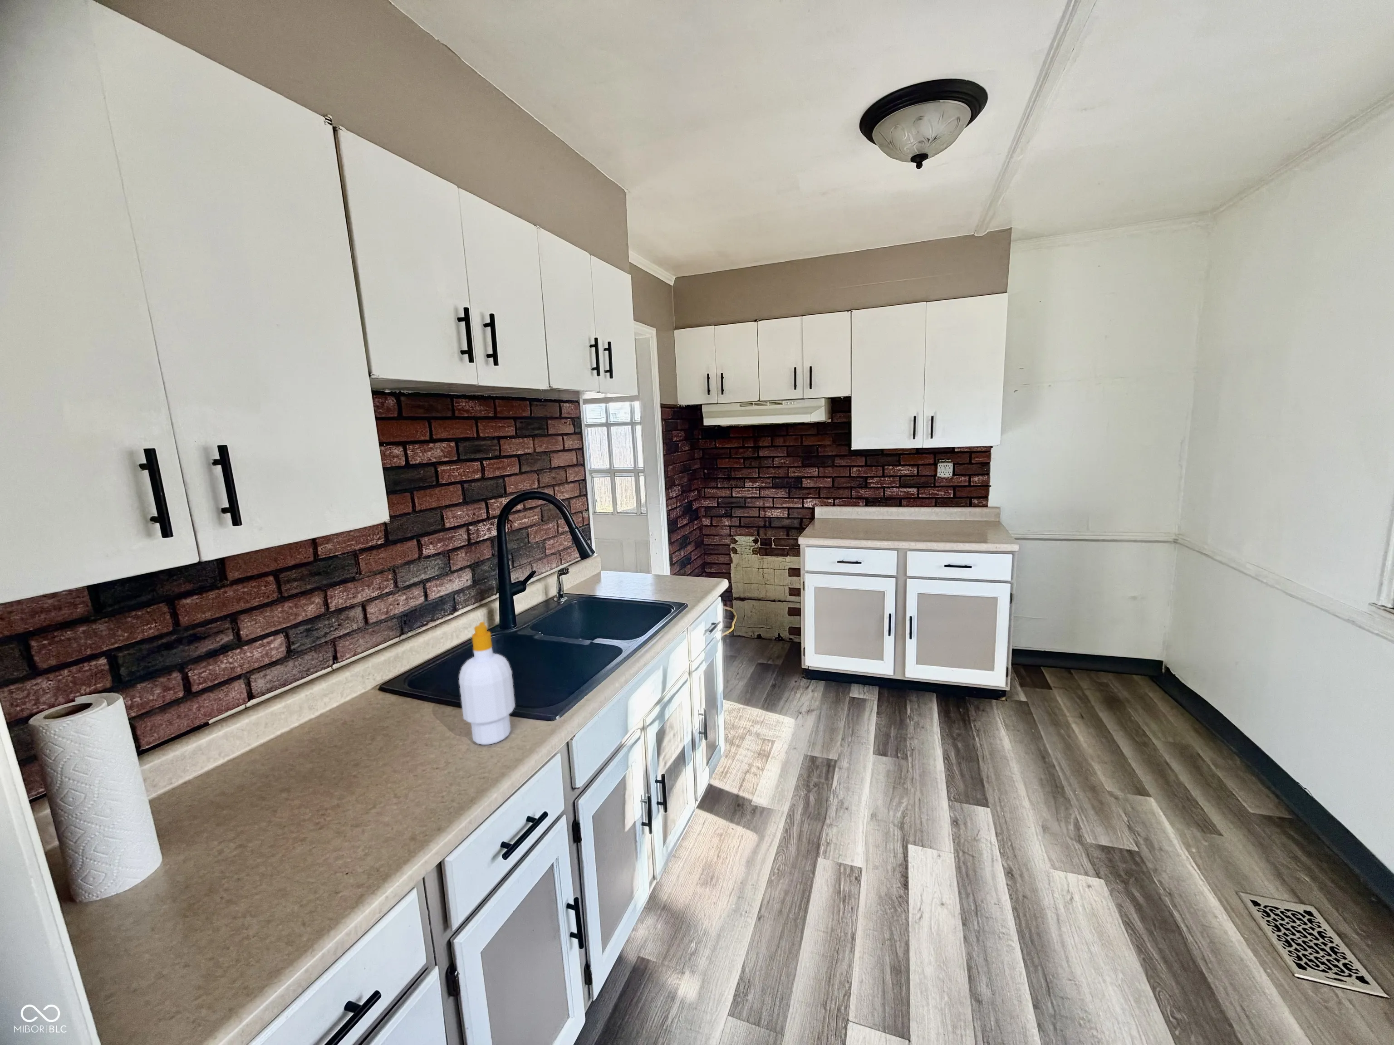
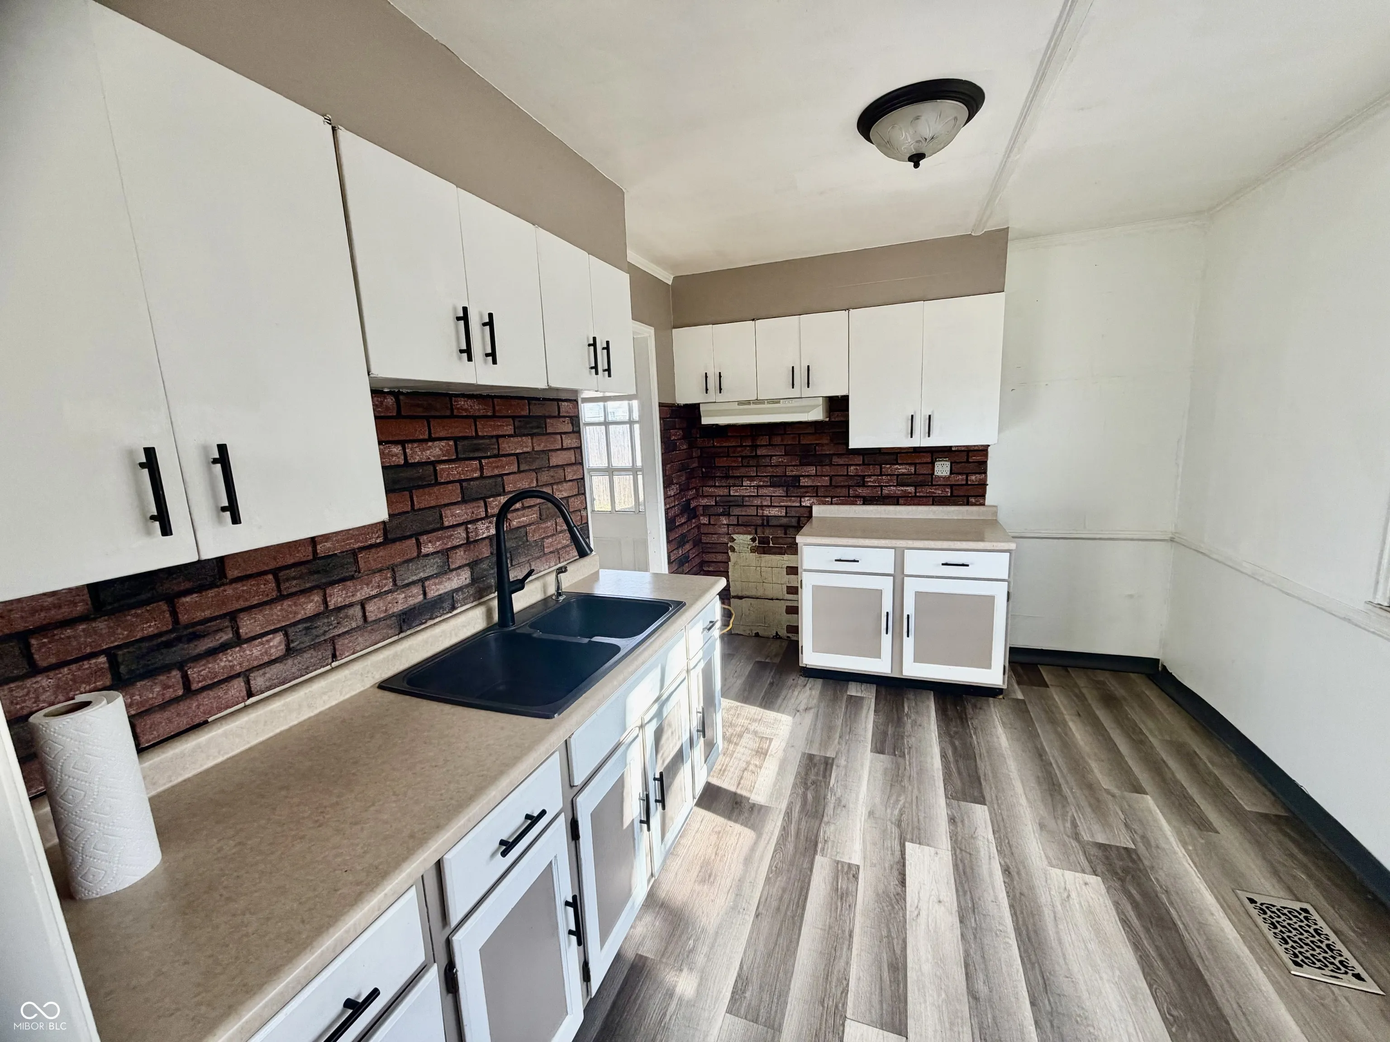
- soap bottle [459,621,516,745]
